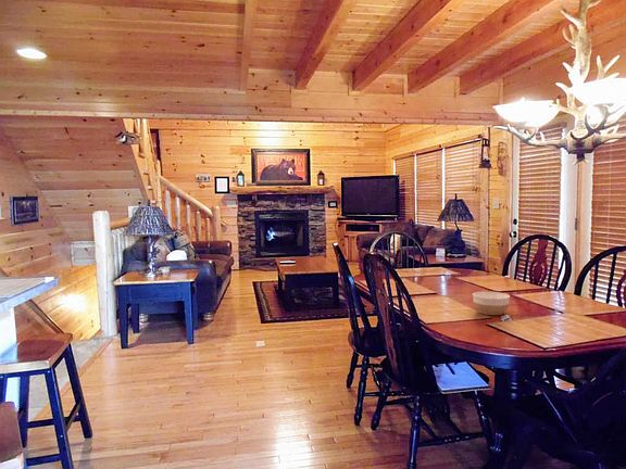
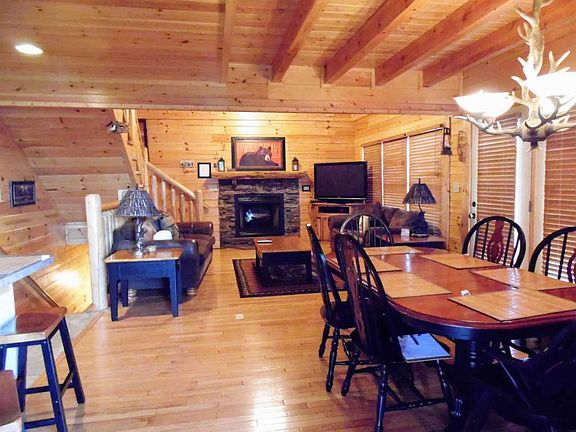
- bowl [472,290,511,316]
